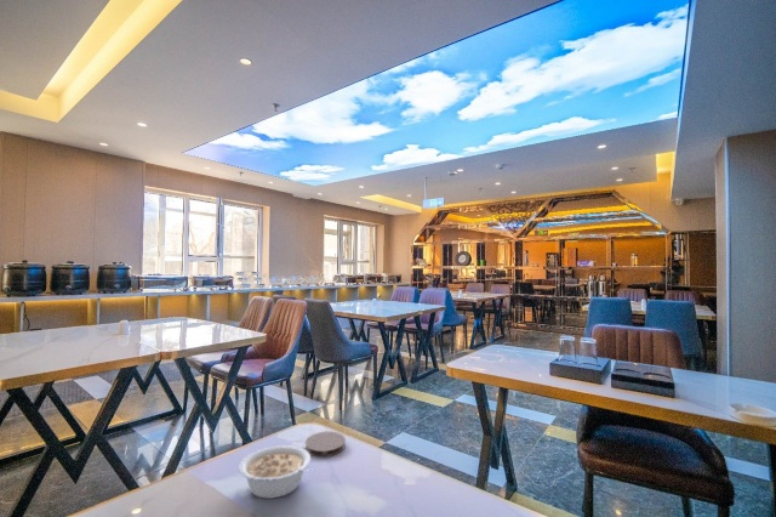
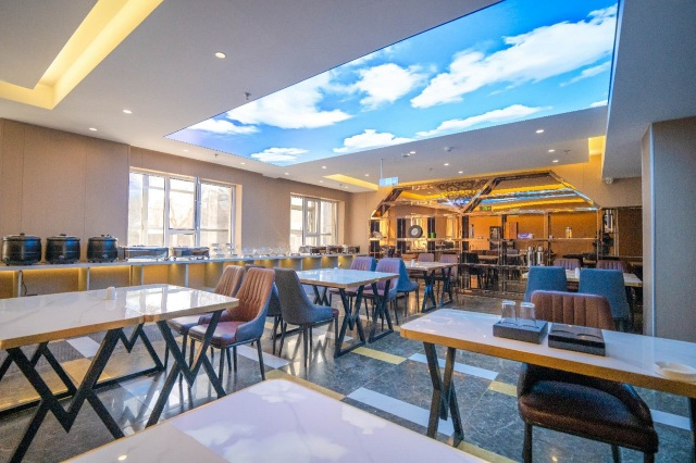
- legume [238,444,315,500]
- coaster [304,431,347,458]
